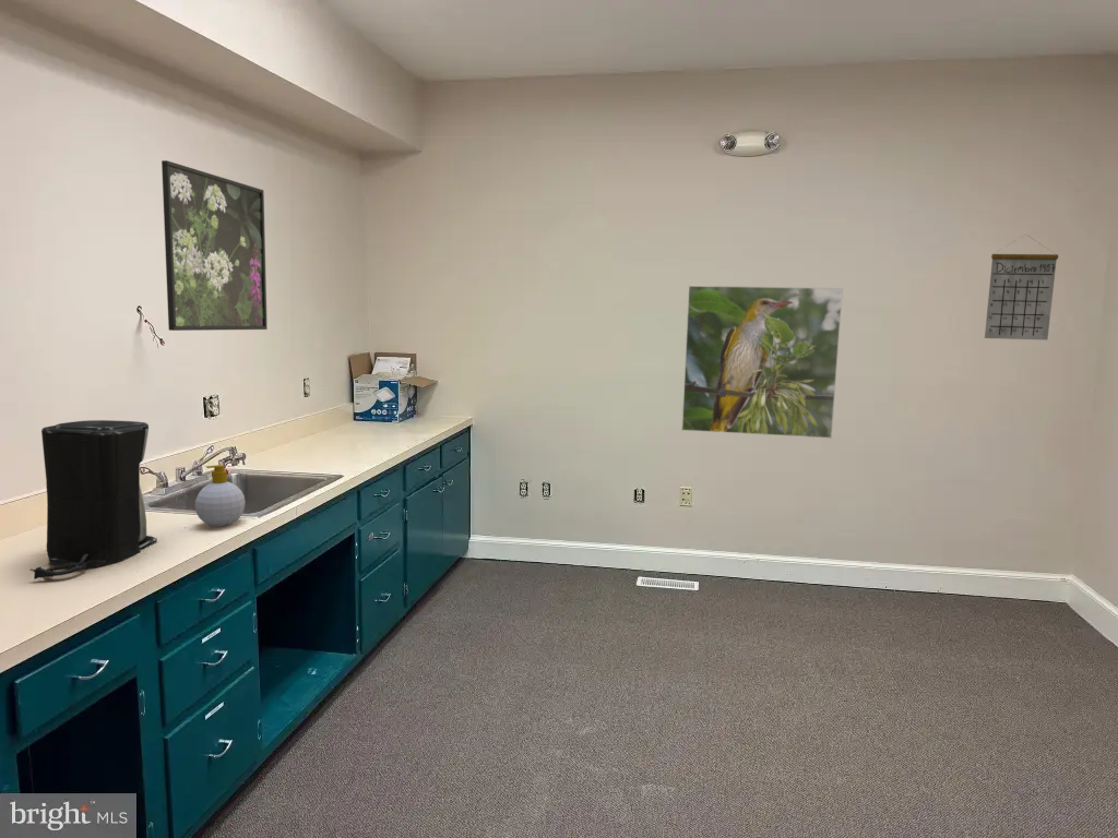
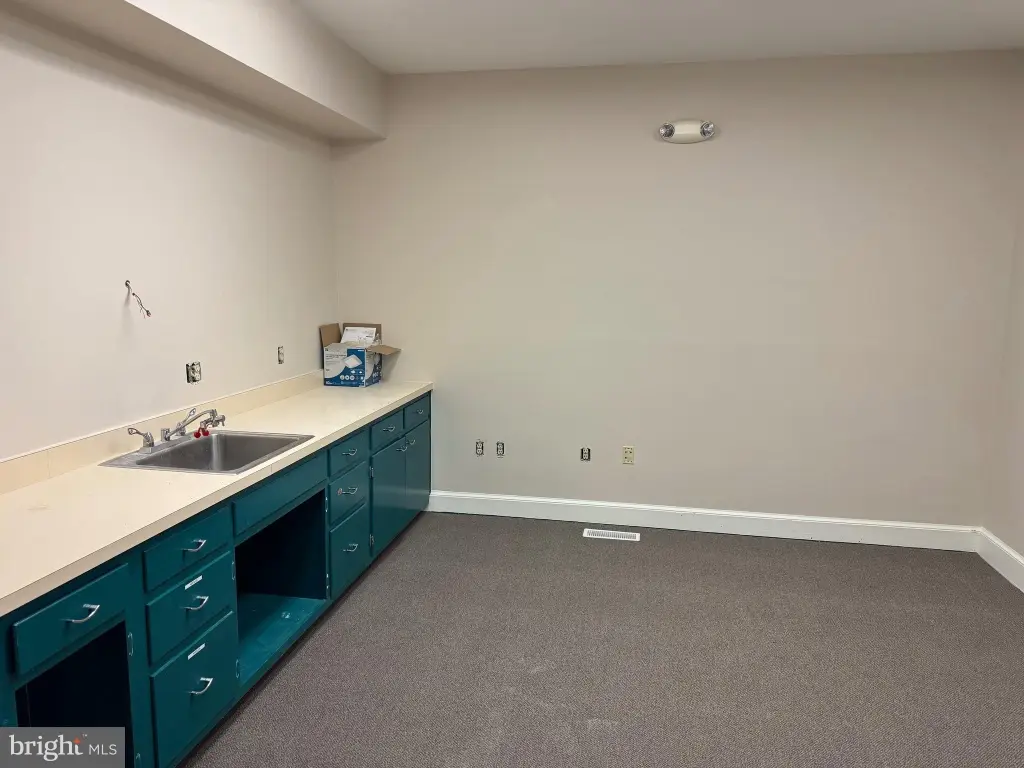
- coffee maker [29,419,158,580]
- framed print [160,159,269,332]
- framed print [680,285,844,440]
- calendar [984,235,1059,340]
- soap bottle [194,464,246,528]
